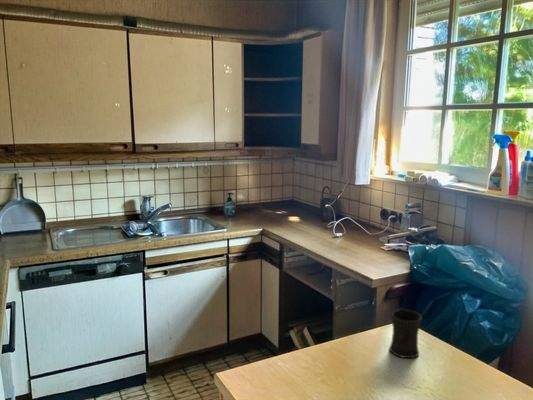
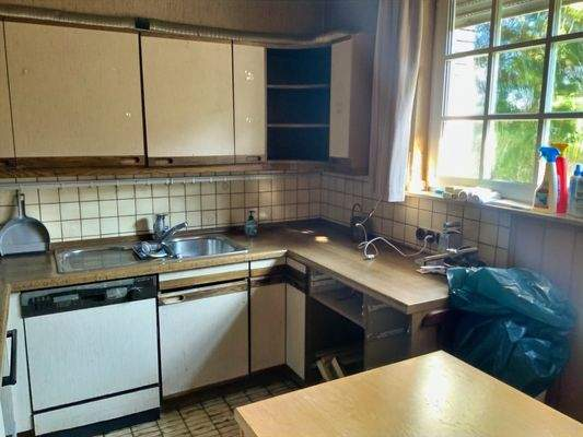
- mug [388,307,423,359]
